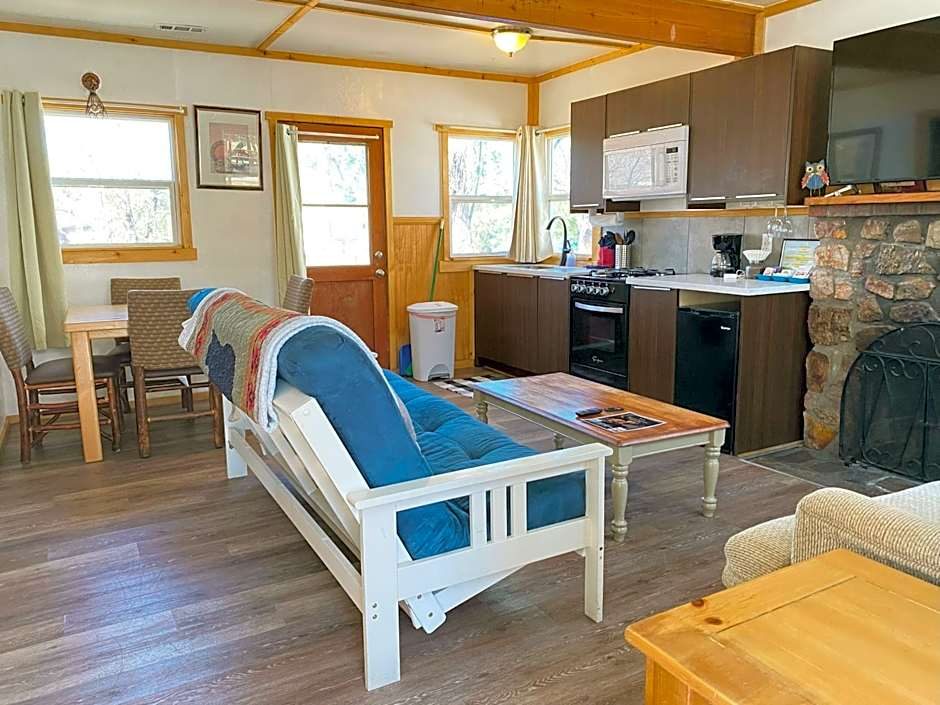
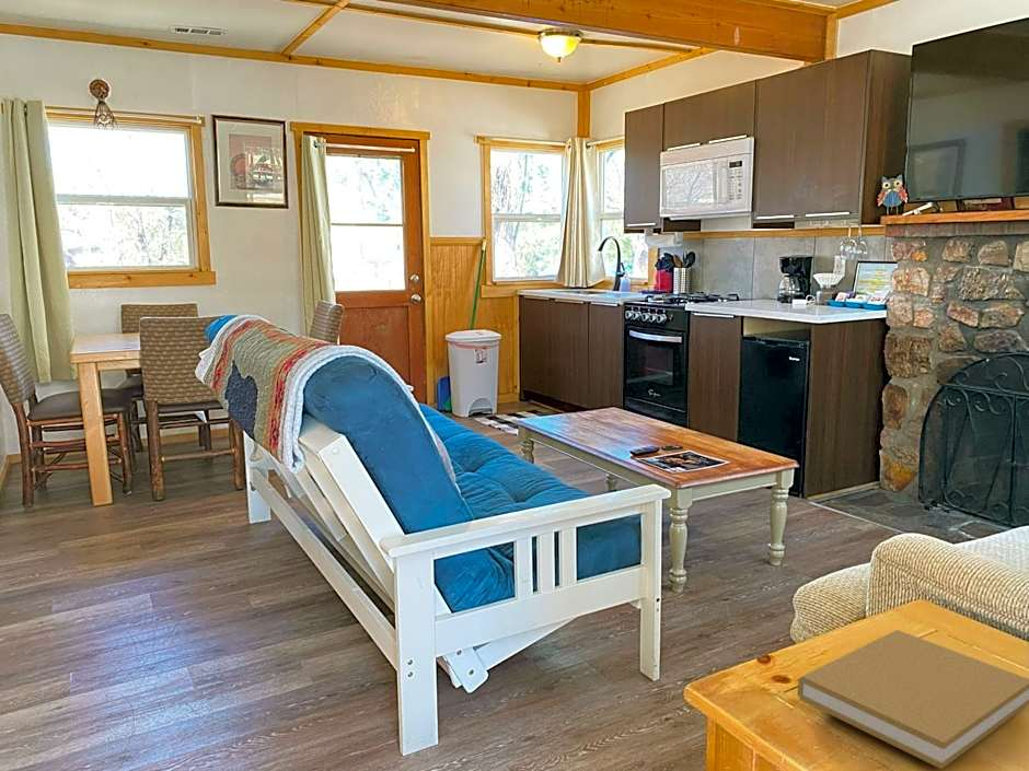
+ book [797,629,1029,770]
